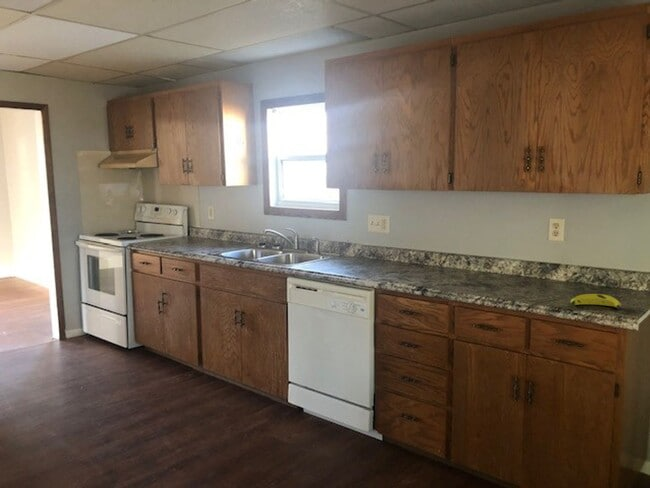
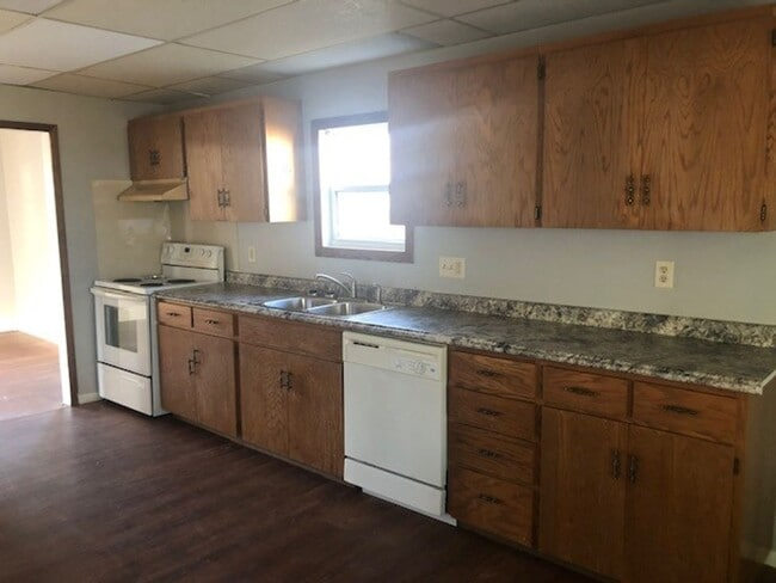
- banana [570,293,622,311]
